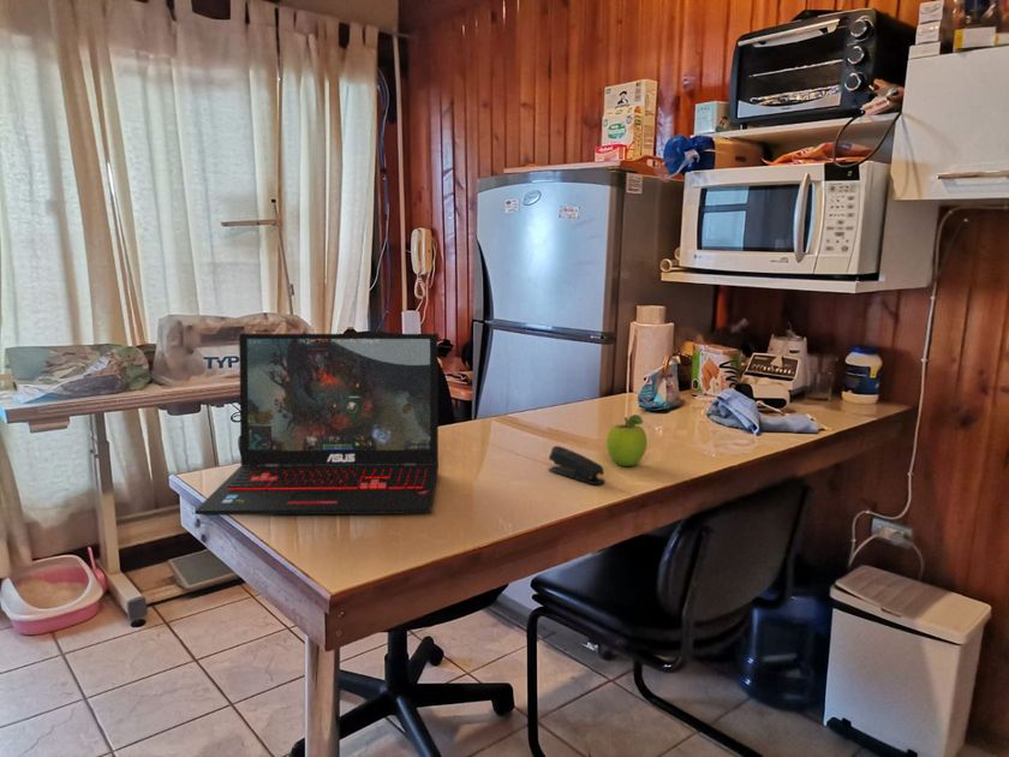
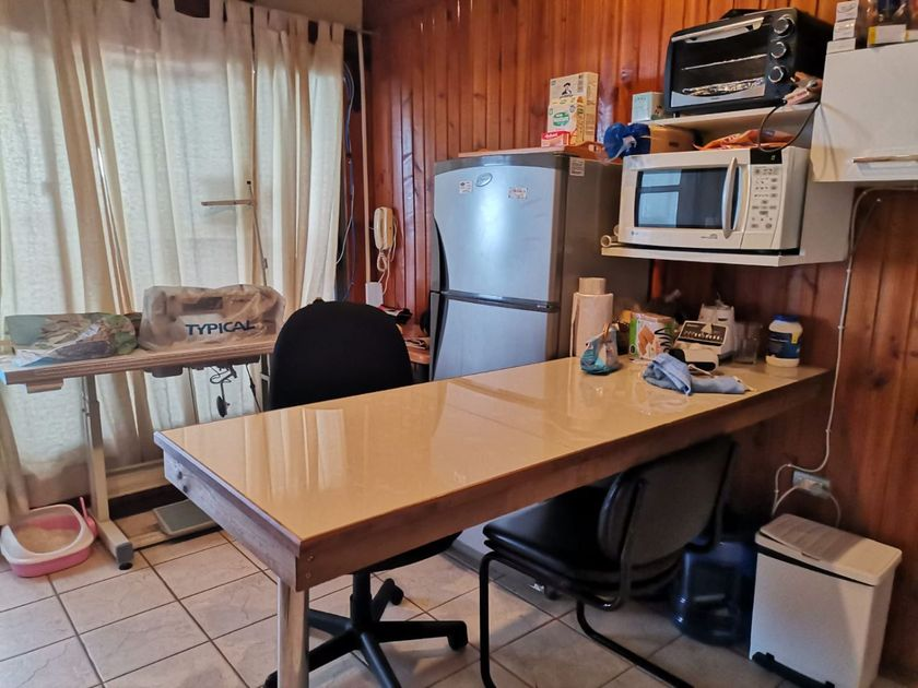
- fruit [605,413,649,467]
- laptop [193,333,440,517]
- stapler [547,445,607,485]
